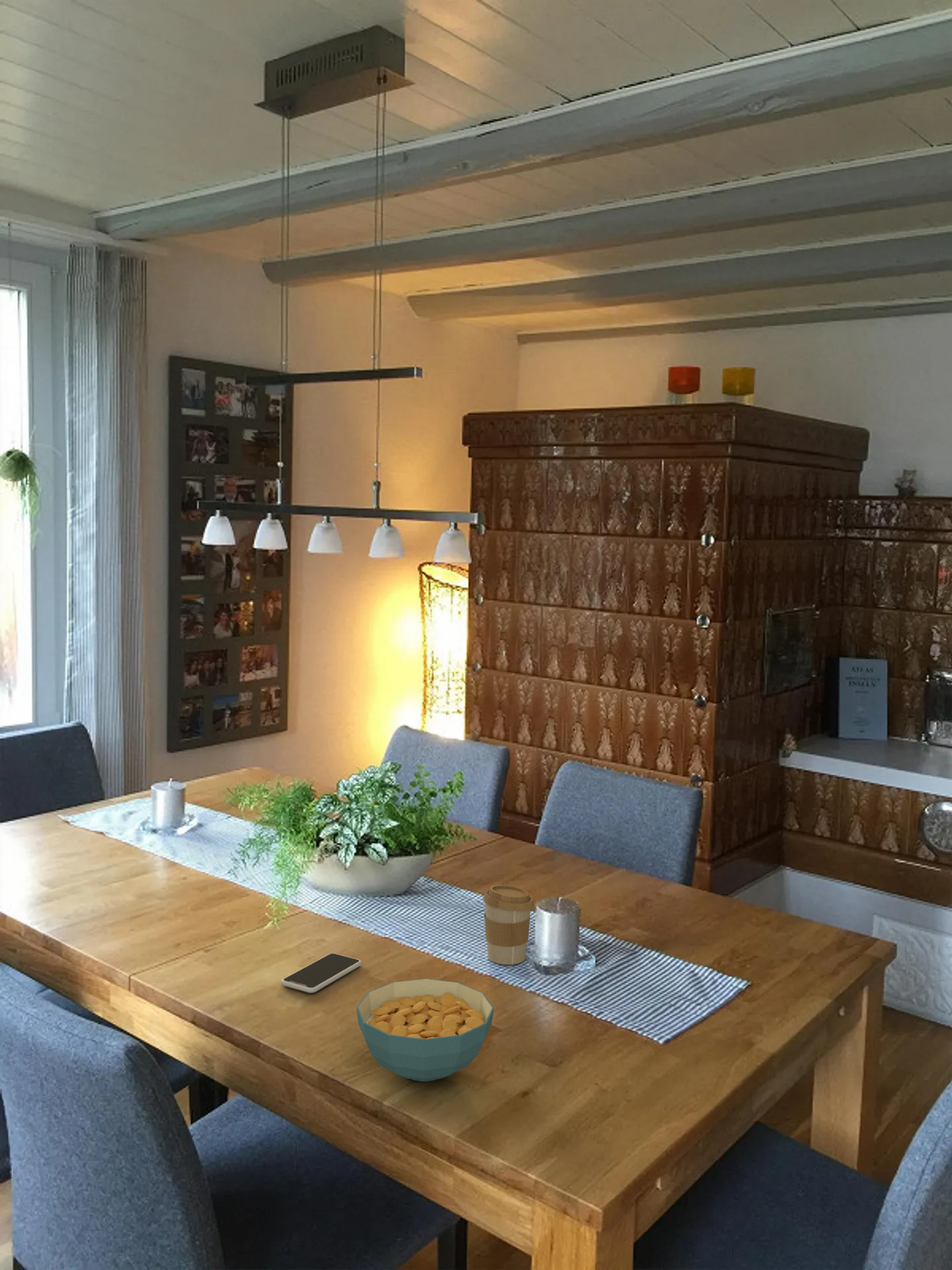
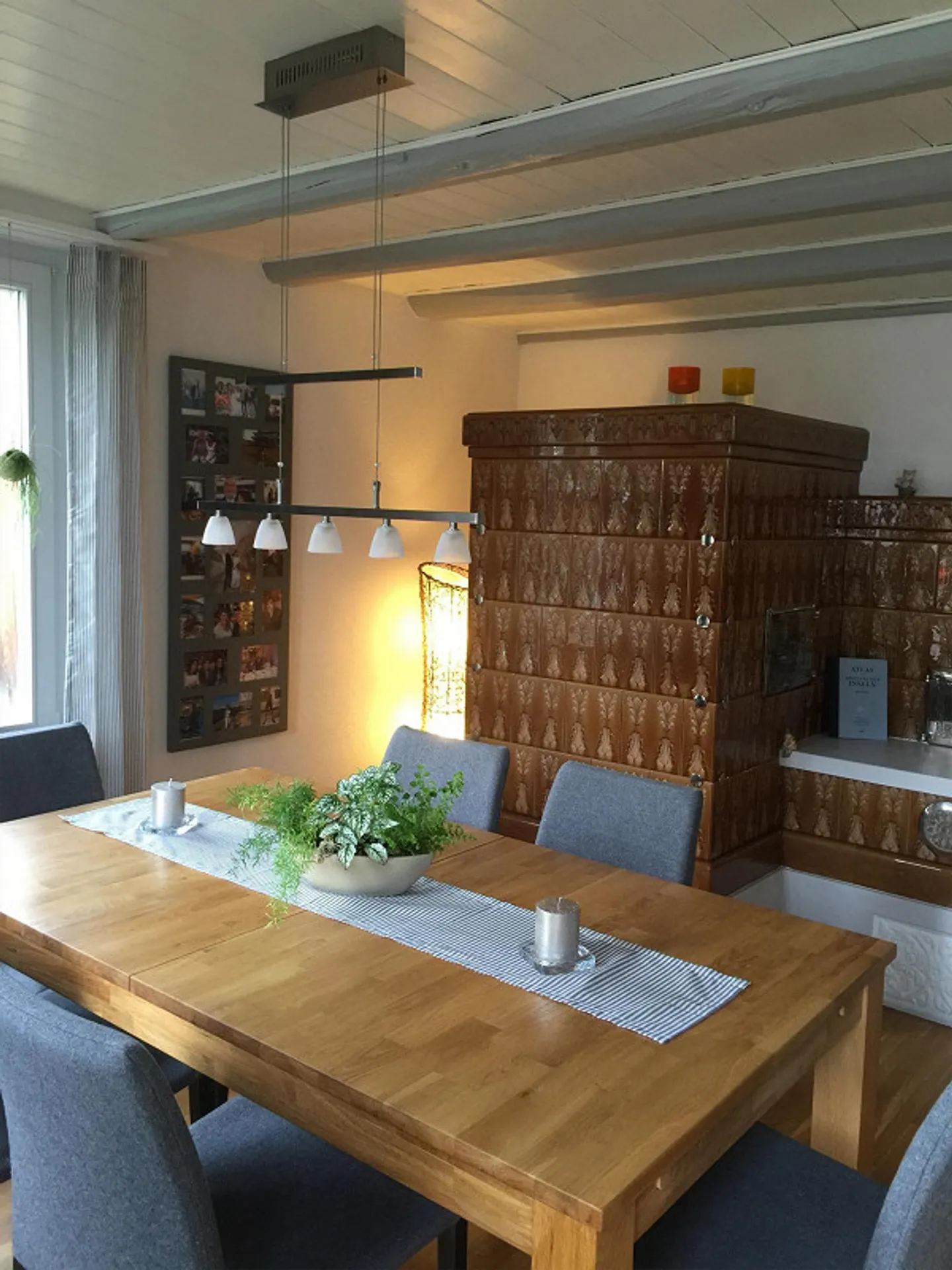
- cereal bowl [356,978,495,1082]
- coffee cup [482,884,534,965]
- smartphone [280,952,362,994]
